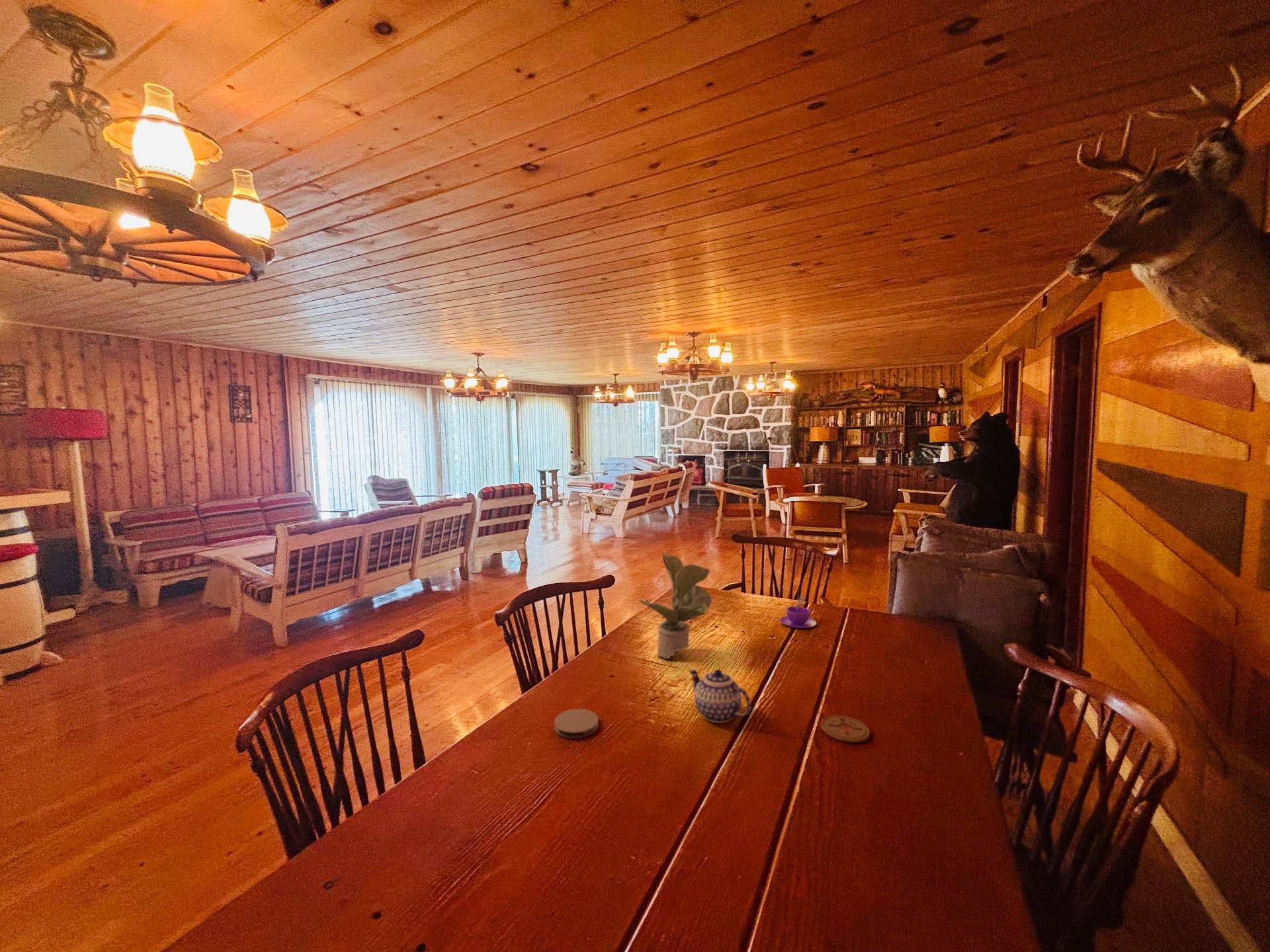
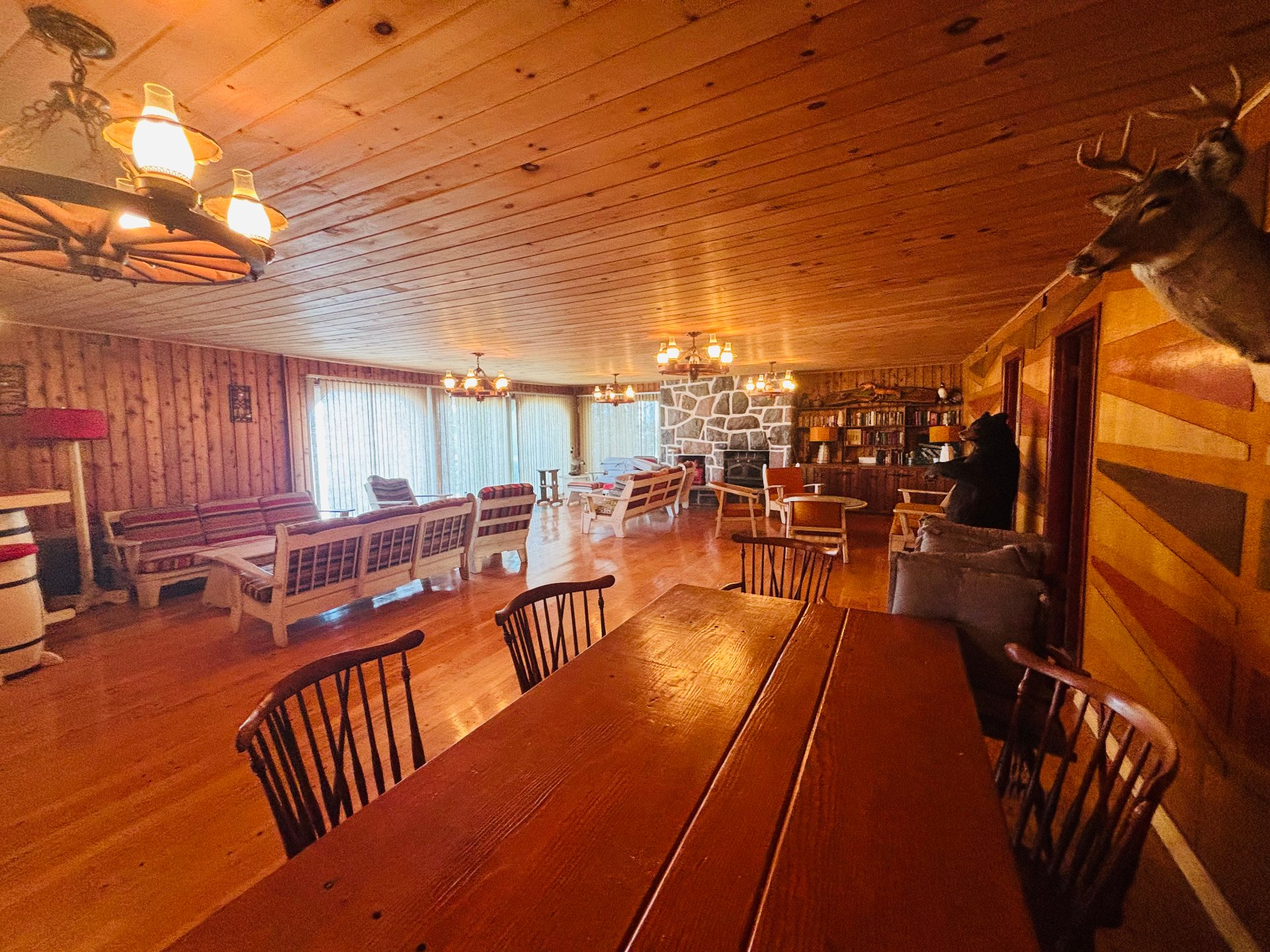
- coaster [554,708,599,739]
- coaster [820,715,870,743]
- teapot [688,668,751,723]
- coffee cup [779,592,817,629]
- potted plant [638,553,712,659]
